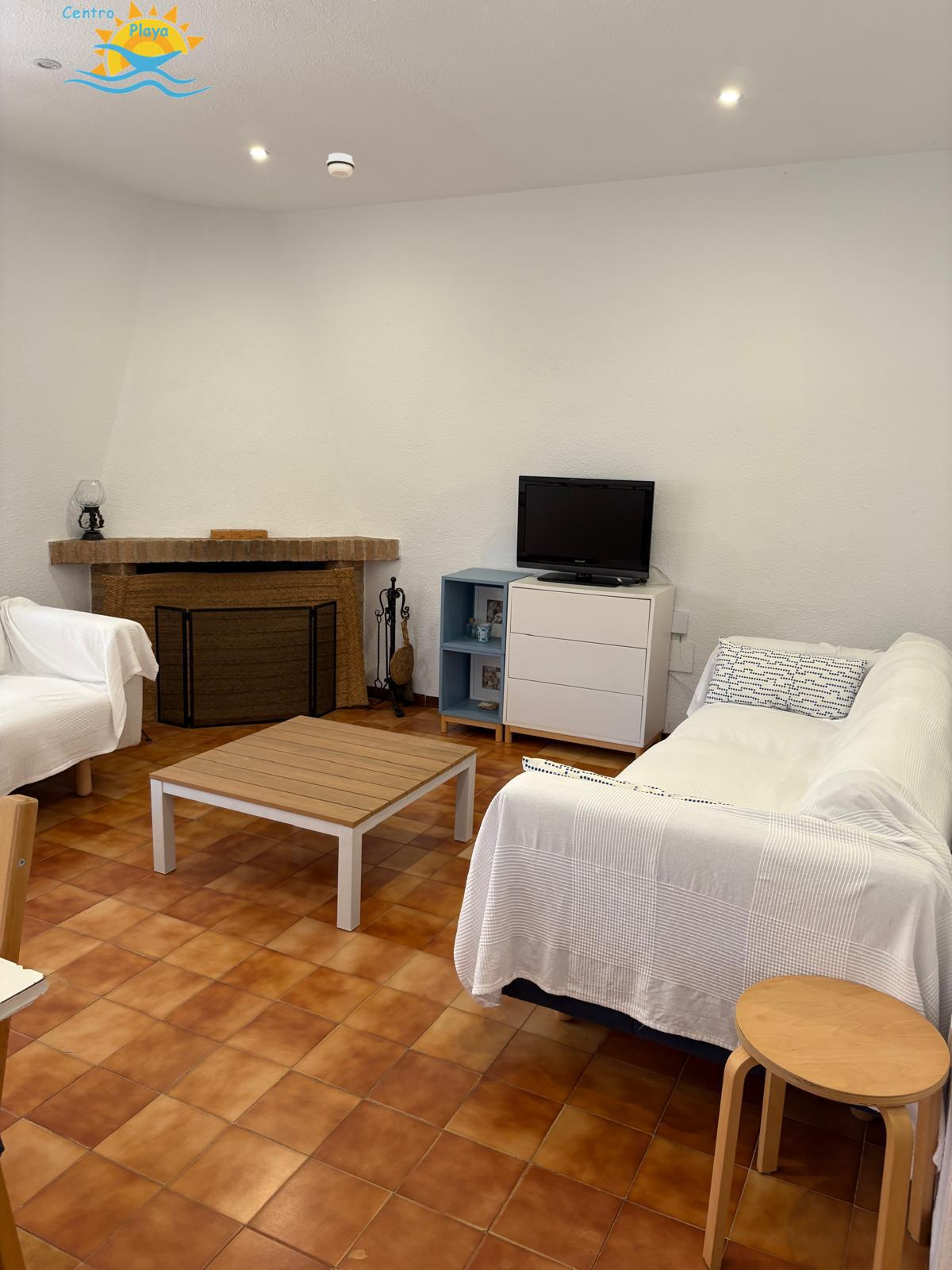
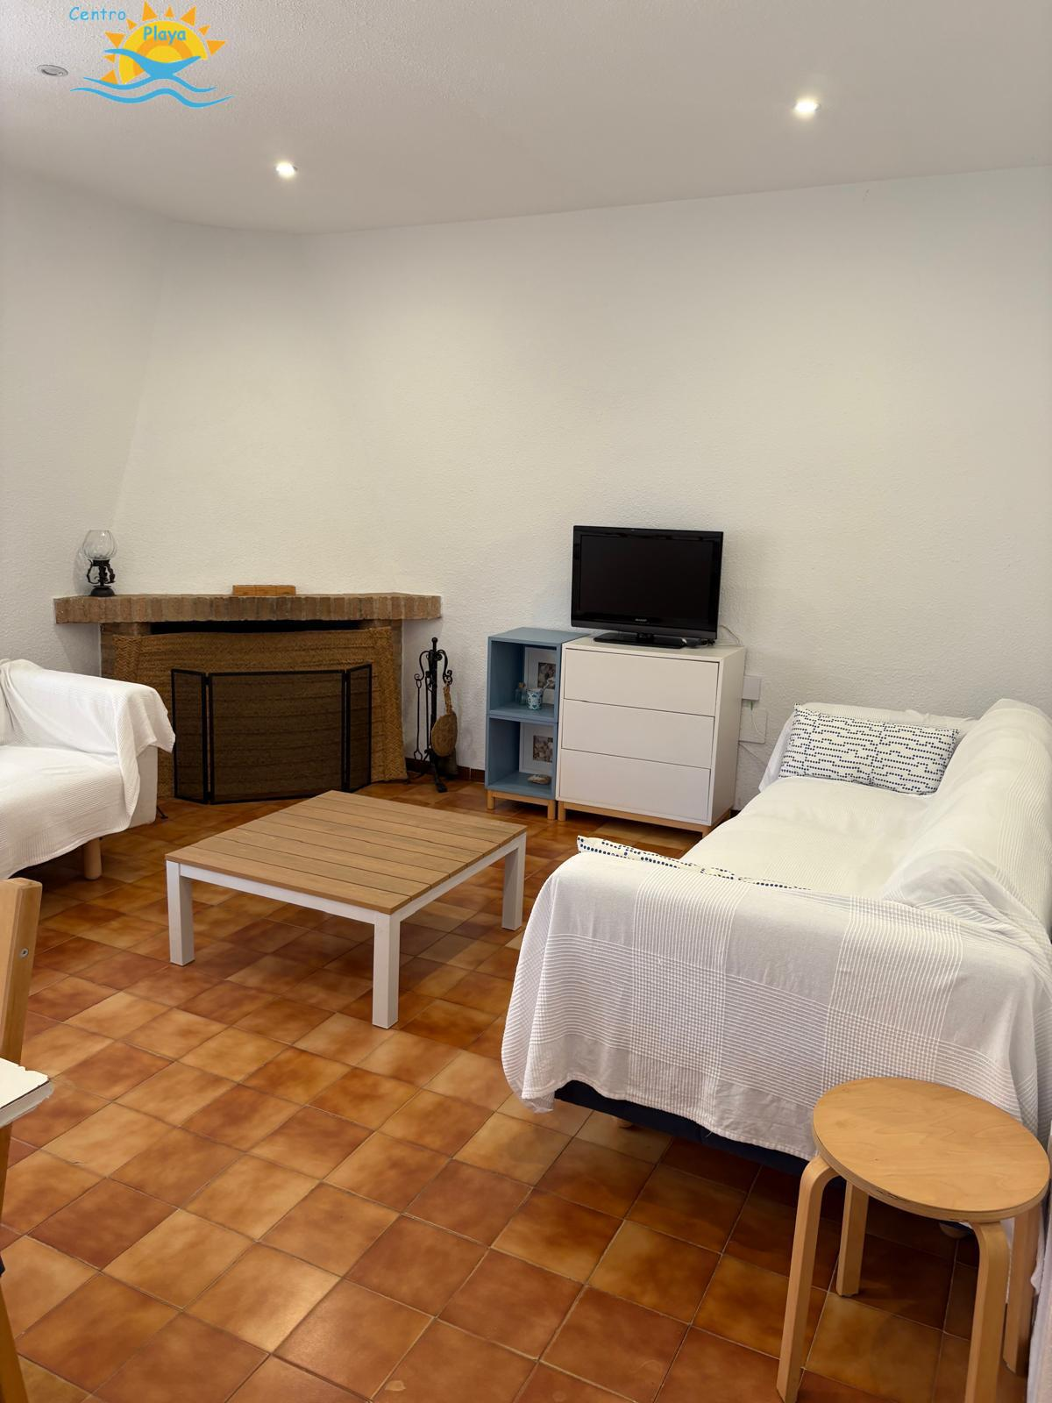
- smoke detector [326,152,355,179]
